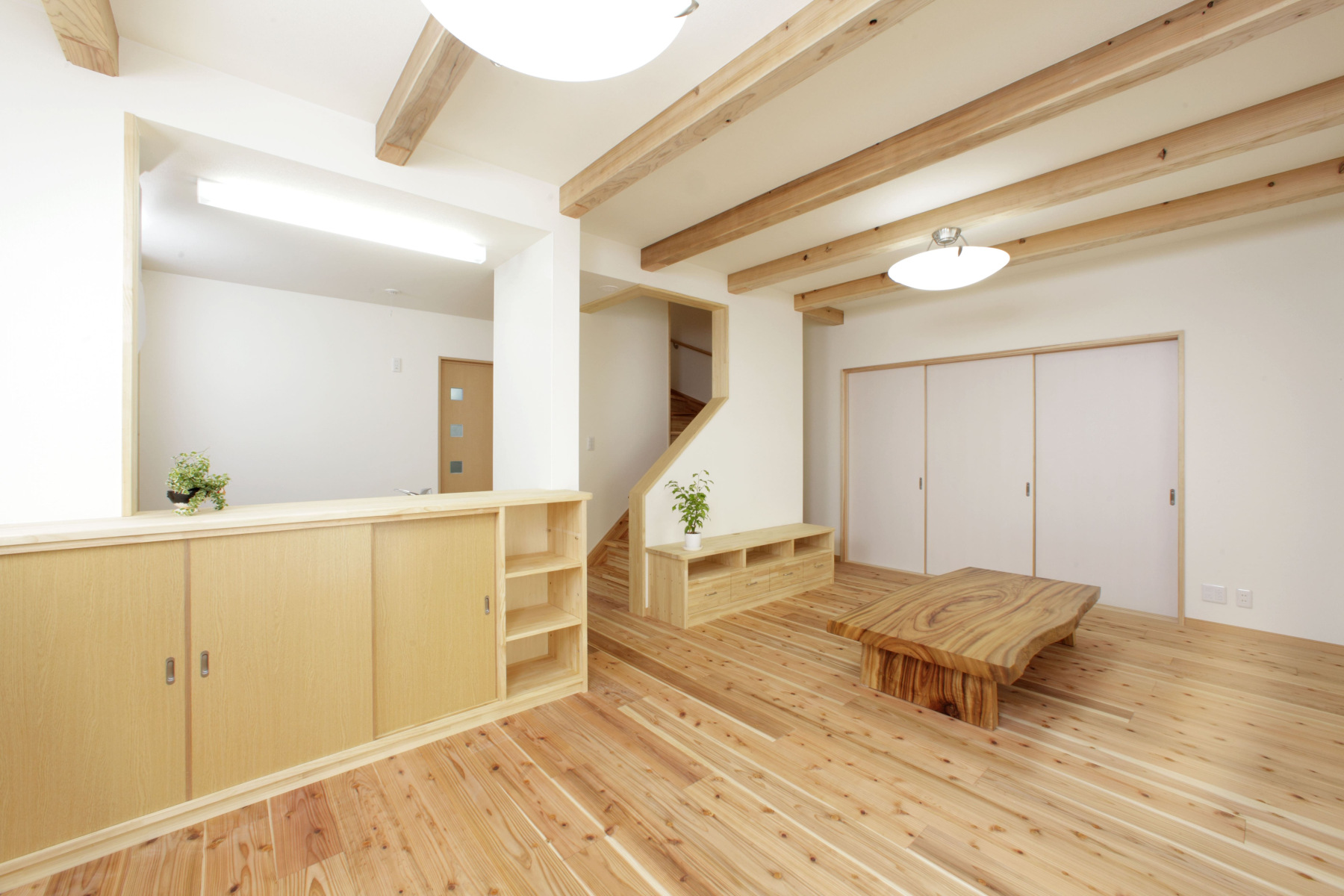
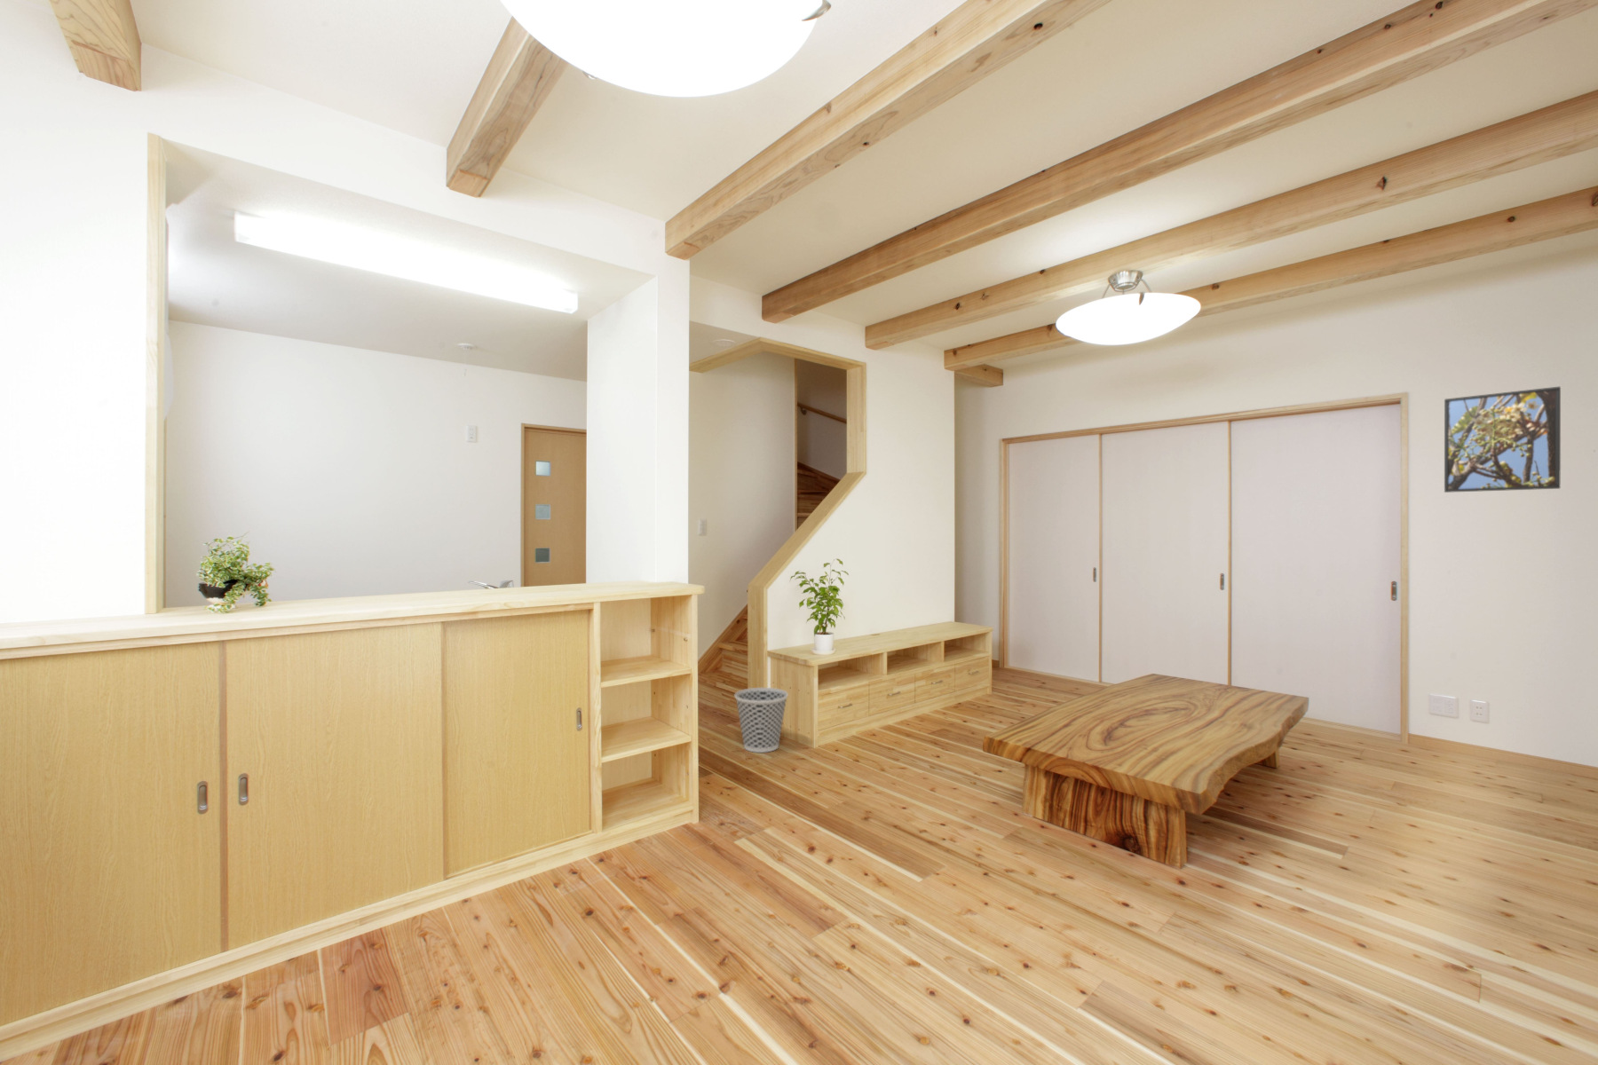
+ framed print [1443,386,1561,493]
+ wastebasket [734,687,789,754]
